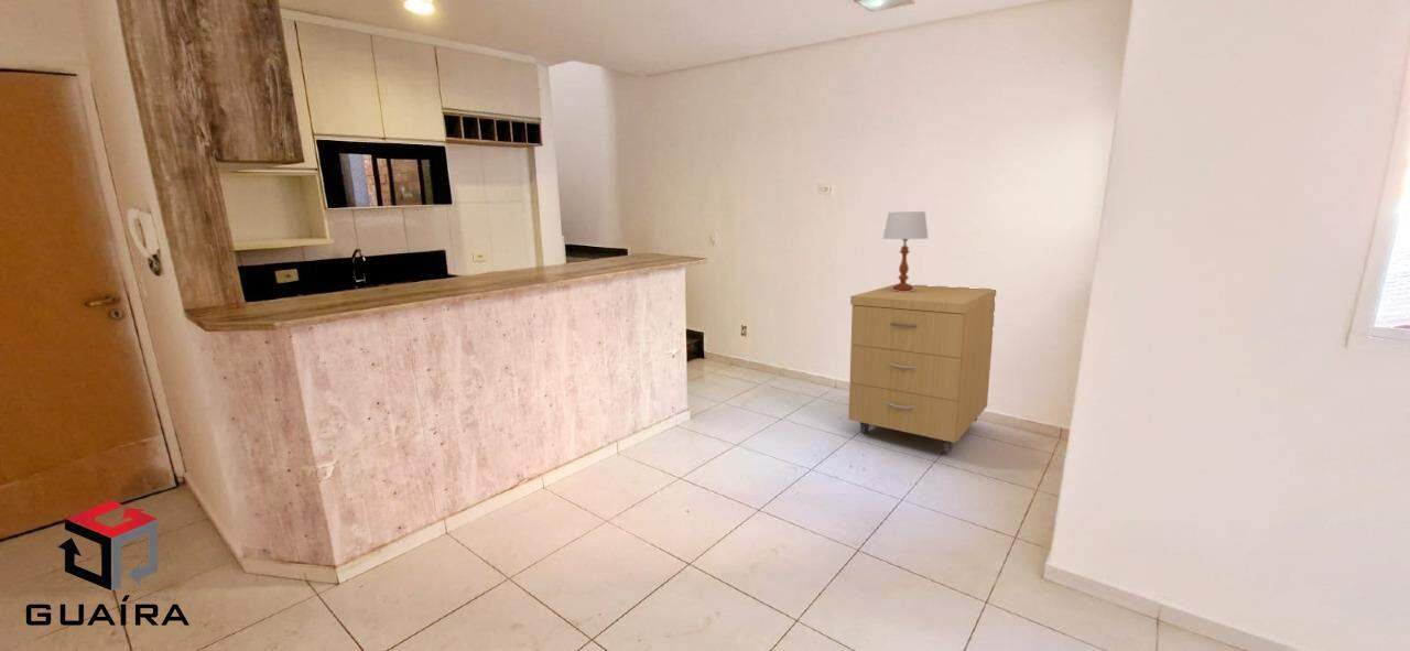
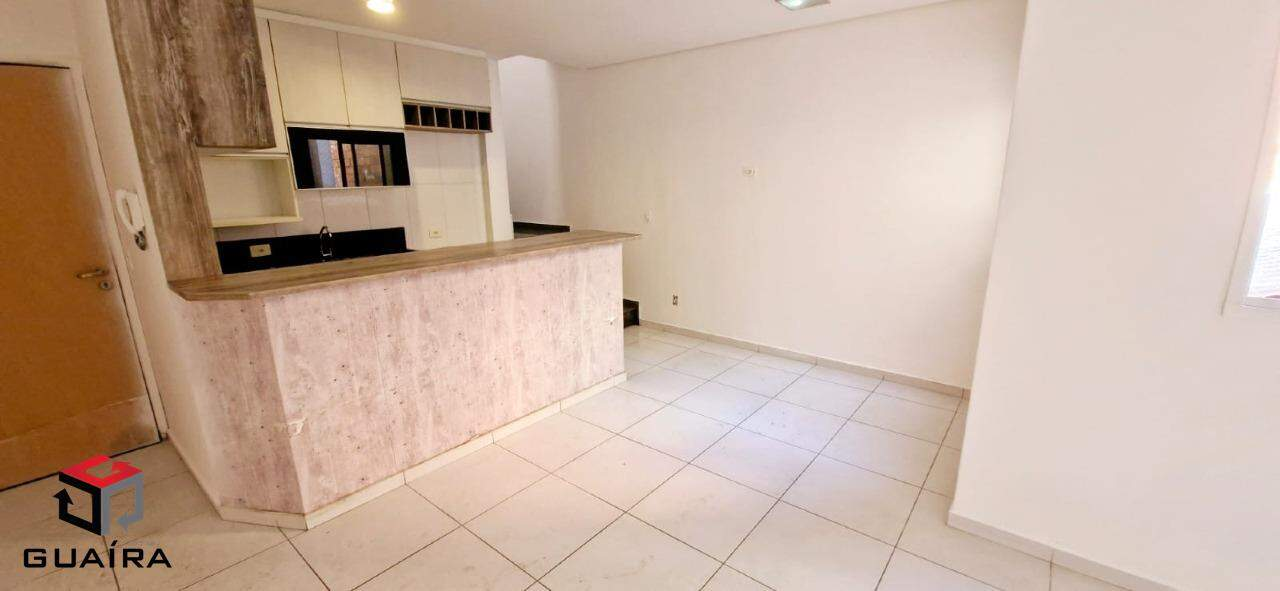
- table lamp [881,210,930,292]
- storage cabinet [847,284,997,454]
